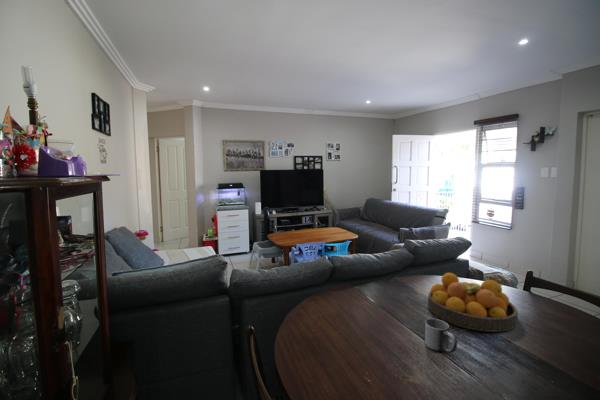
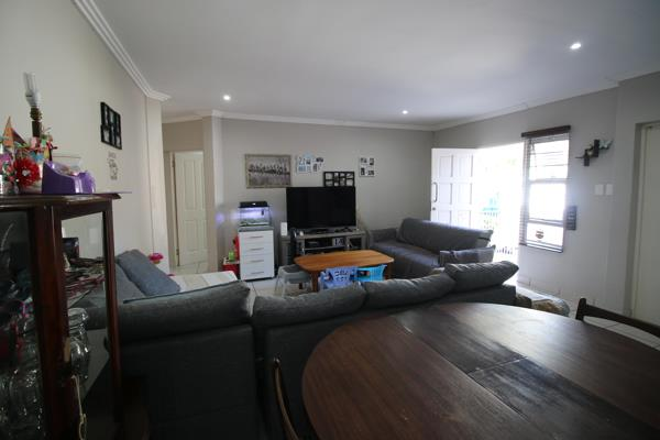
- fruit bowl [427,272,519,333]
- mug [424,318,458,354]
